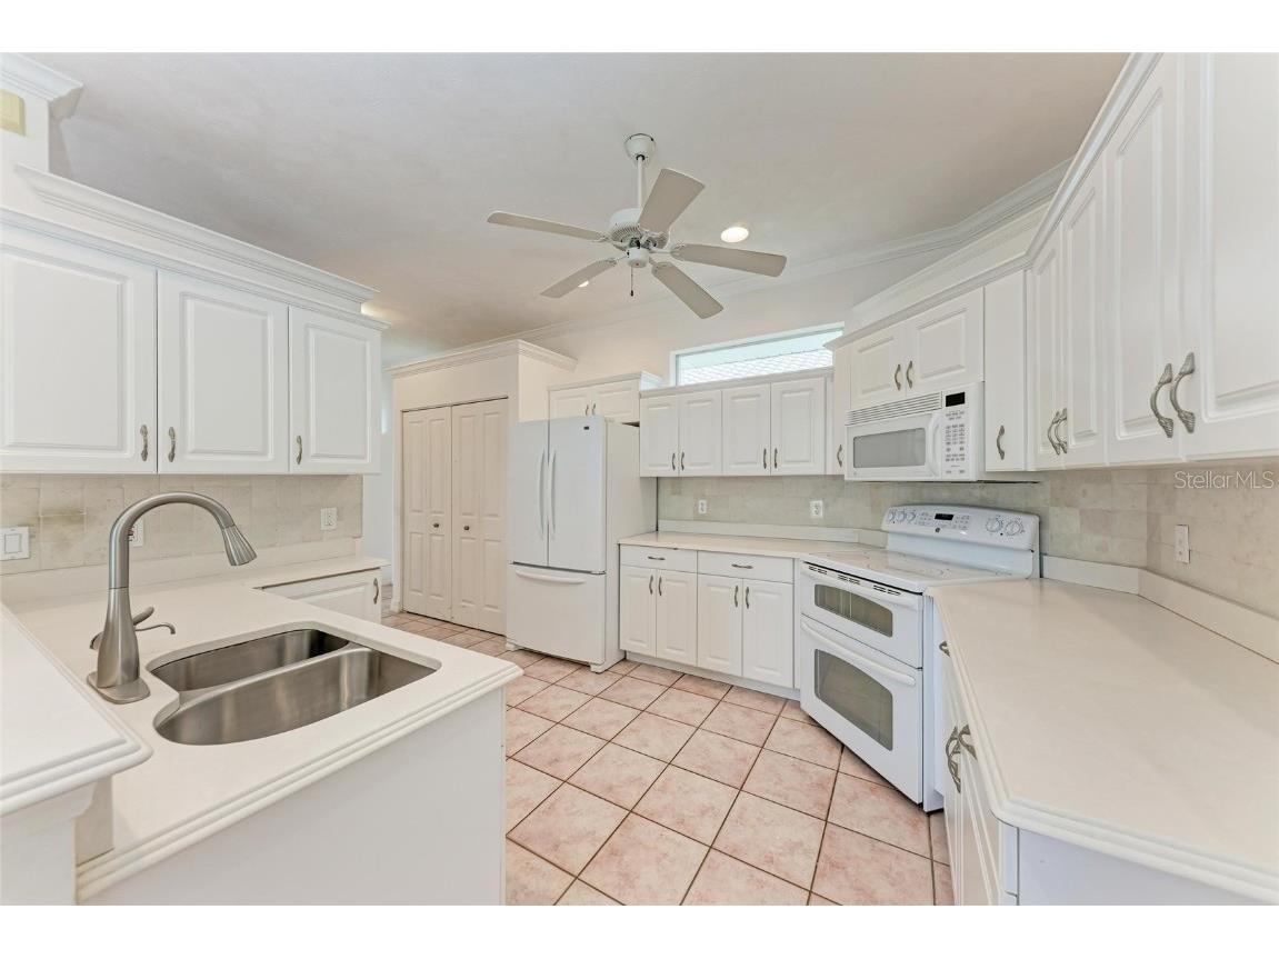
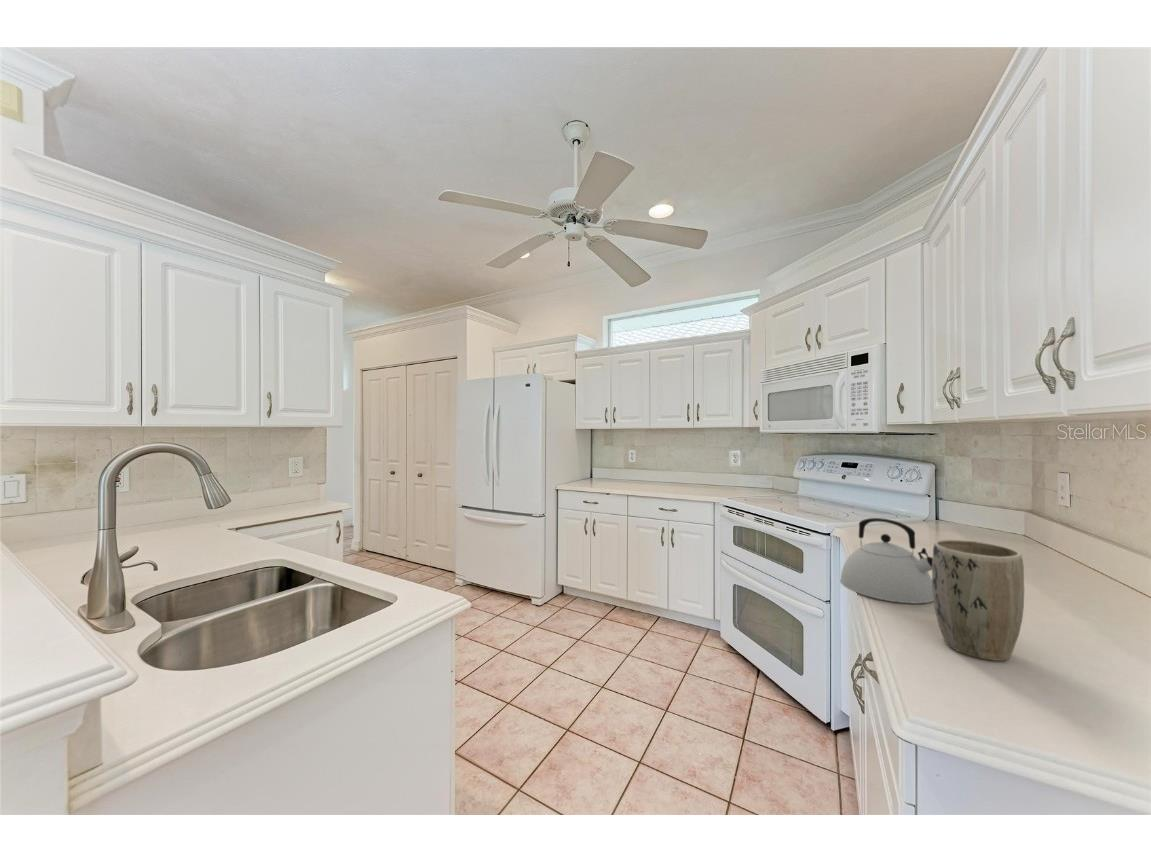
+ kettle [839,517,933,604]
+ plant pot [931,538,1025,662]
